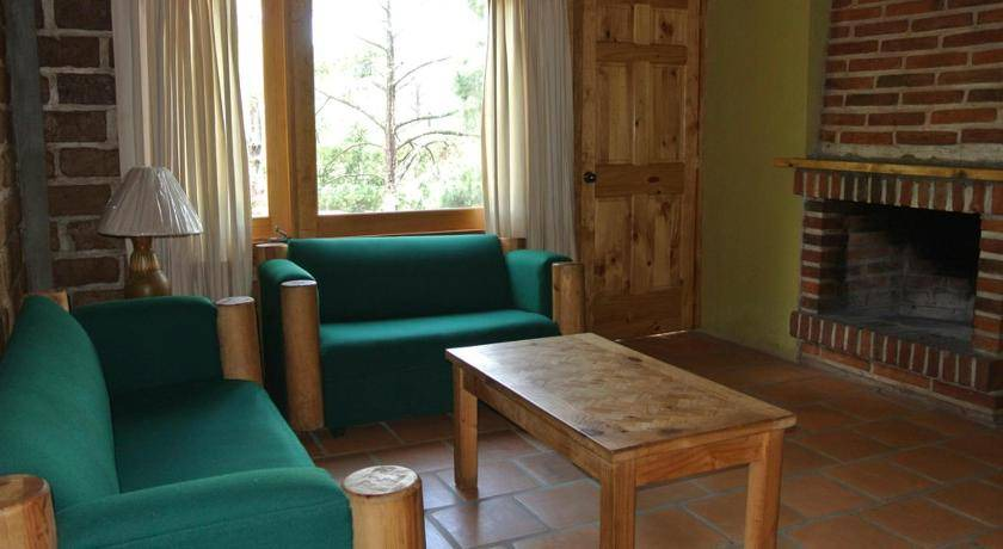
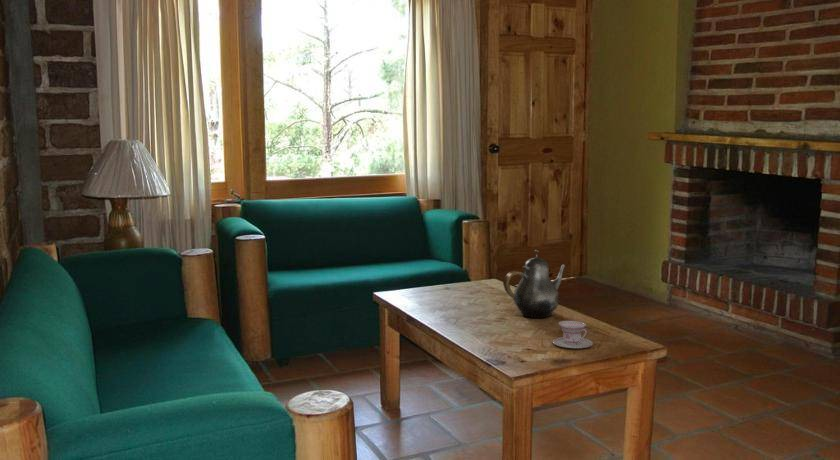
+ teacup [552,320,594,349]
+ teapot [502,248,566,319]
